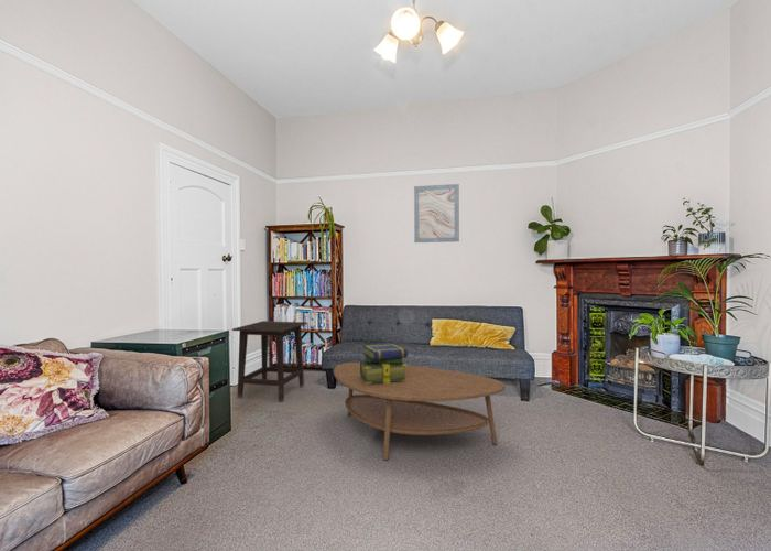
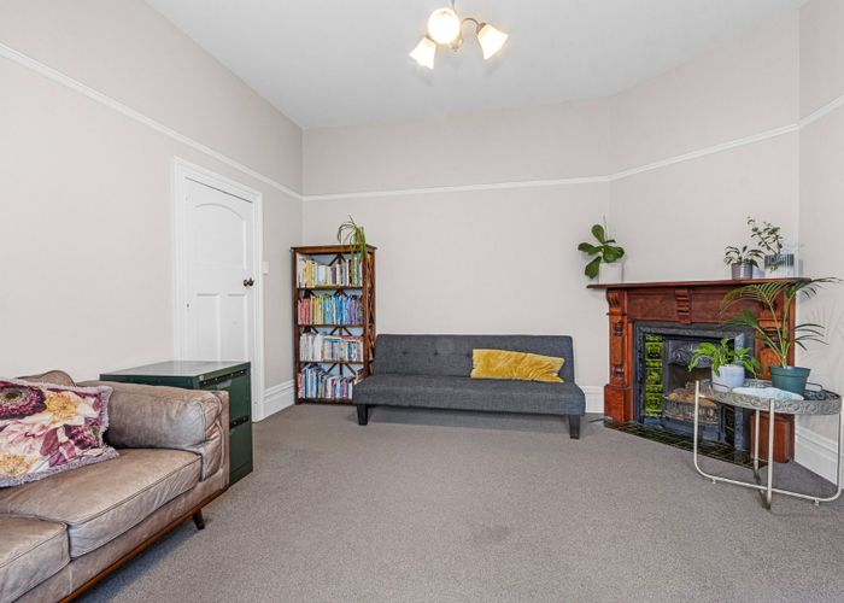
- coffee table [333,361,506,462]
- wall art [413,183,460,244]
- side table [231,320,308,403]
- stack of books [359,343,409,385]
